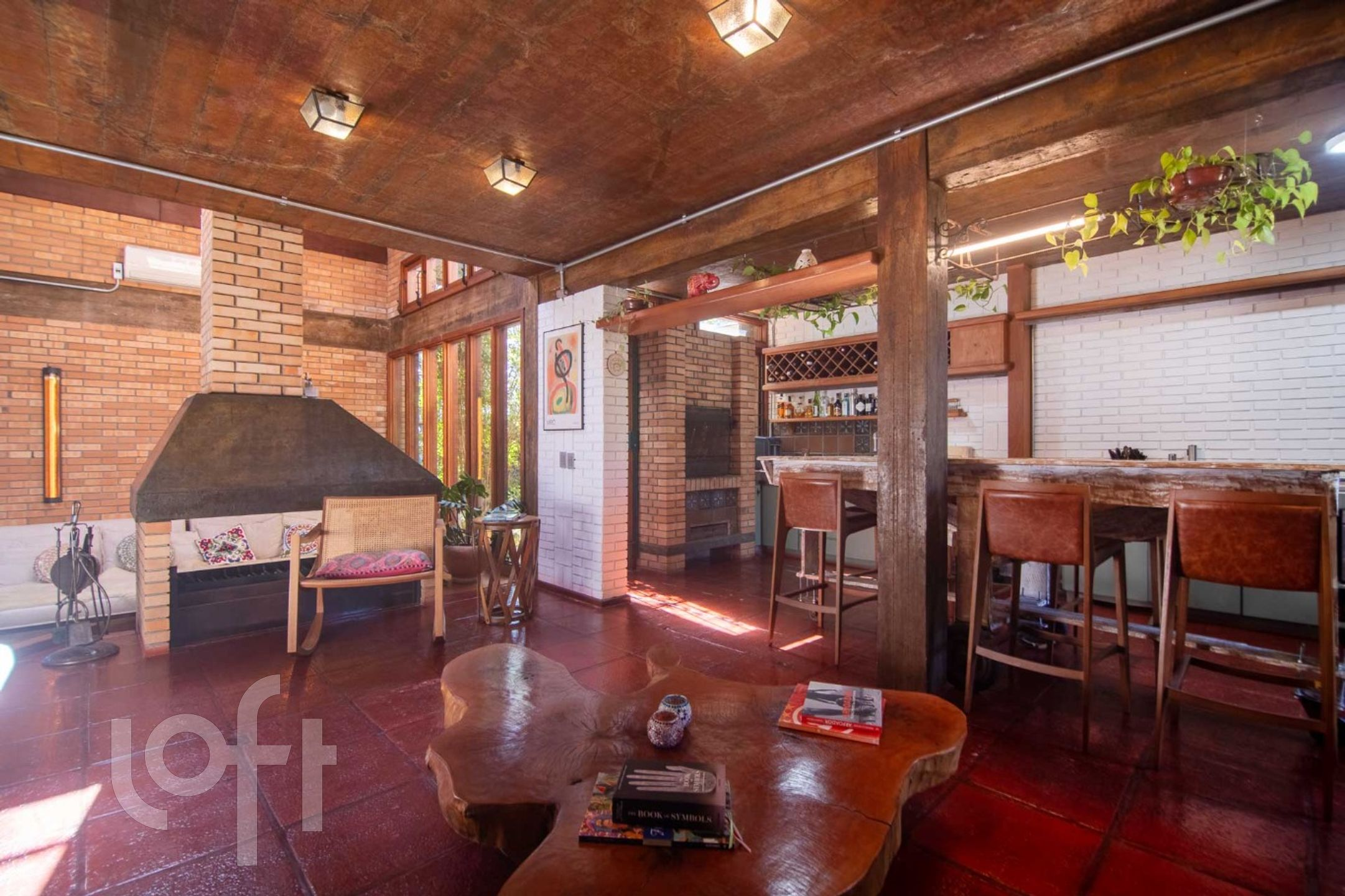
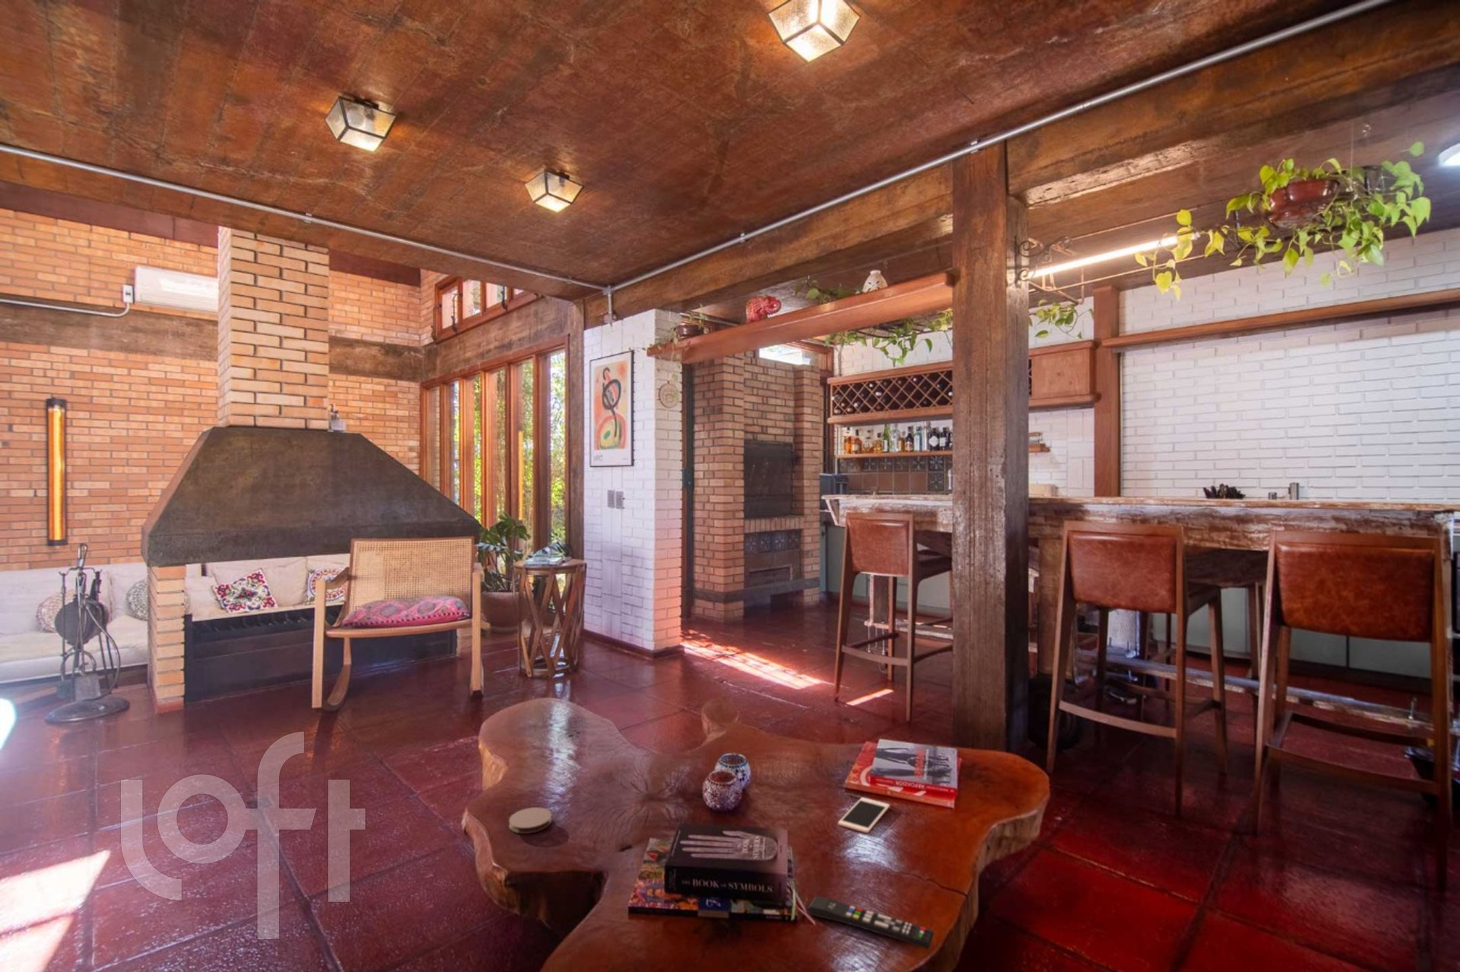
+ remote control [807,895,935,950]
+ cell phone [837,796,891,833]
+ coaster [508,807,553,834]
